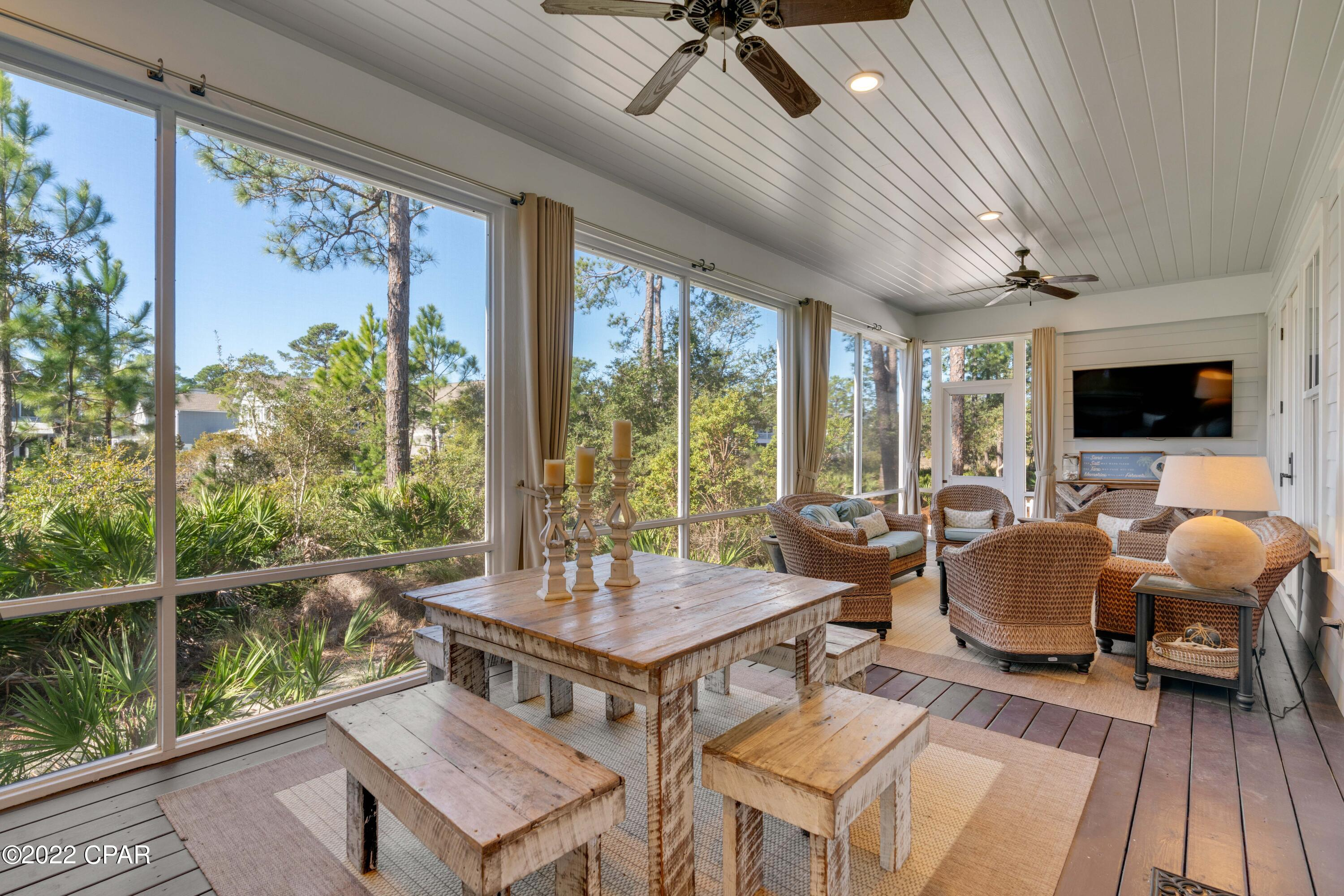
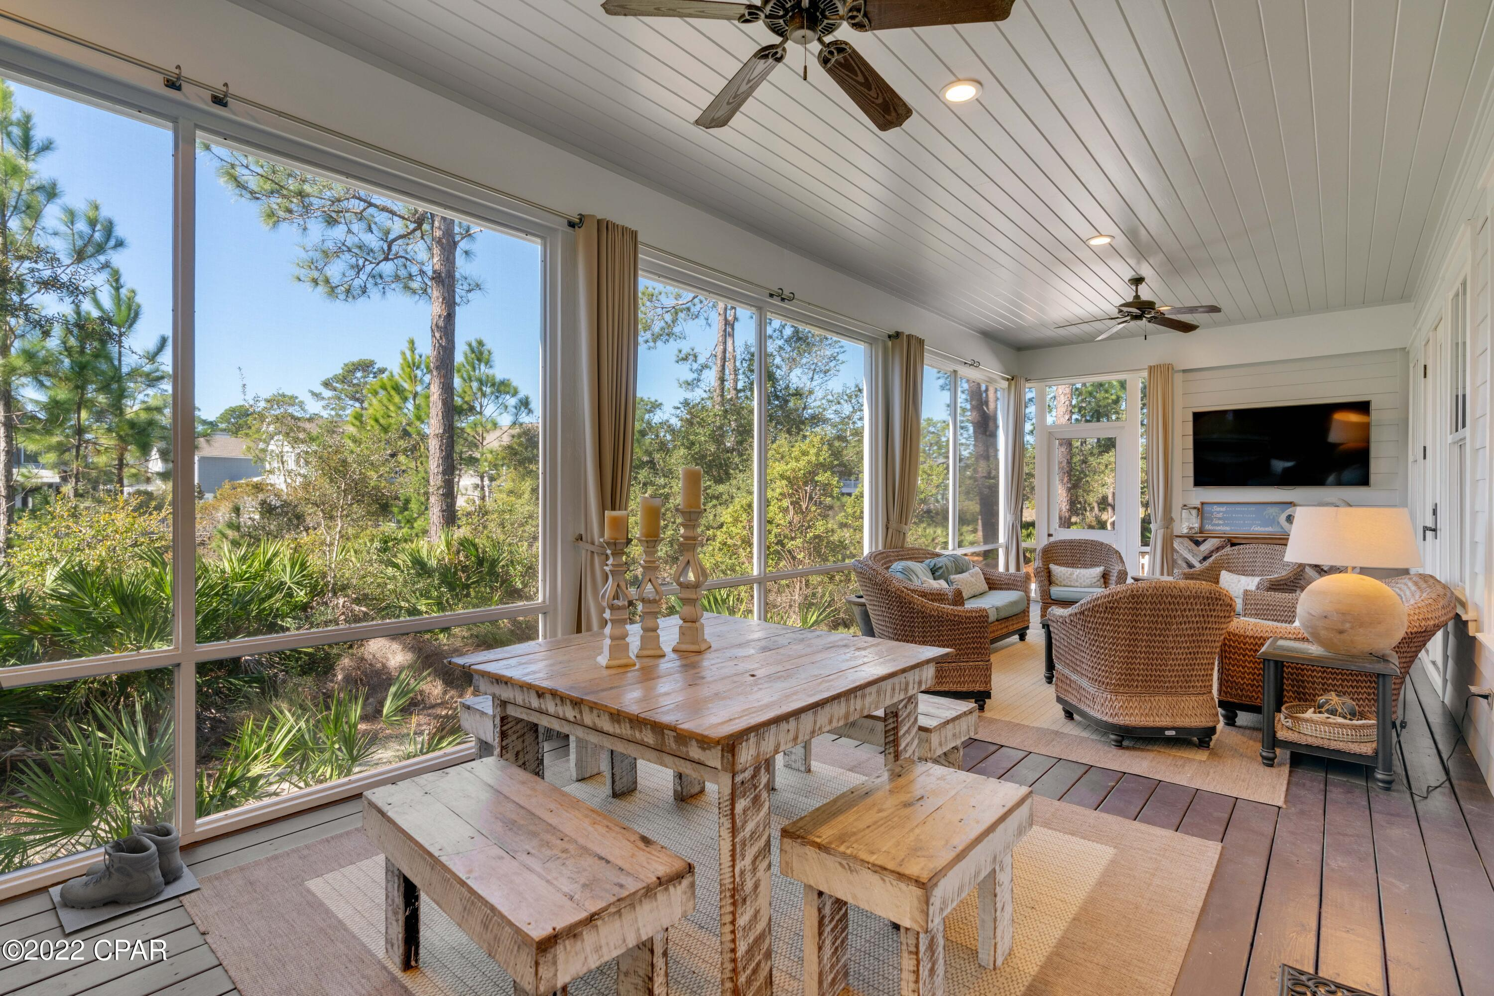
+ boots [48,823,202,934]
